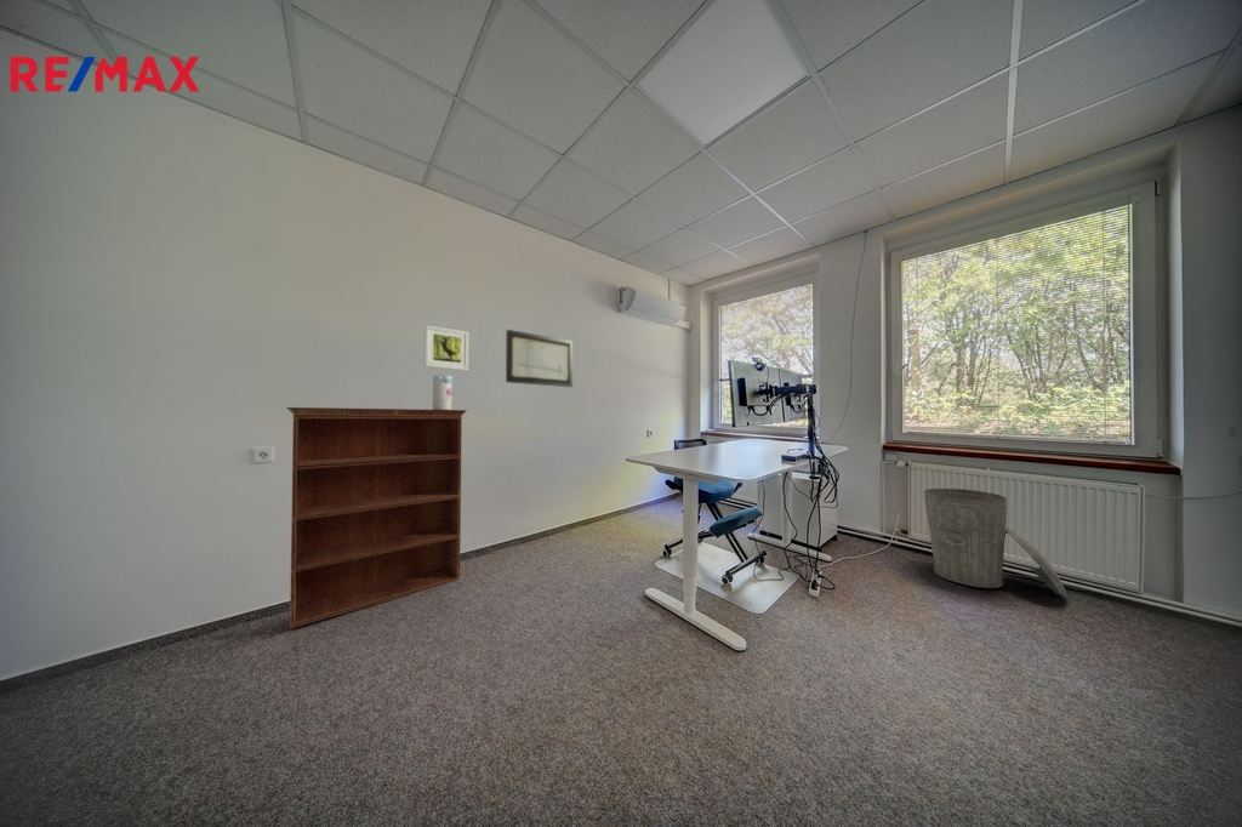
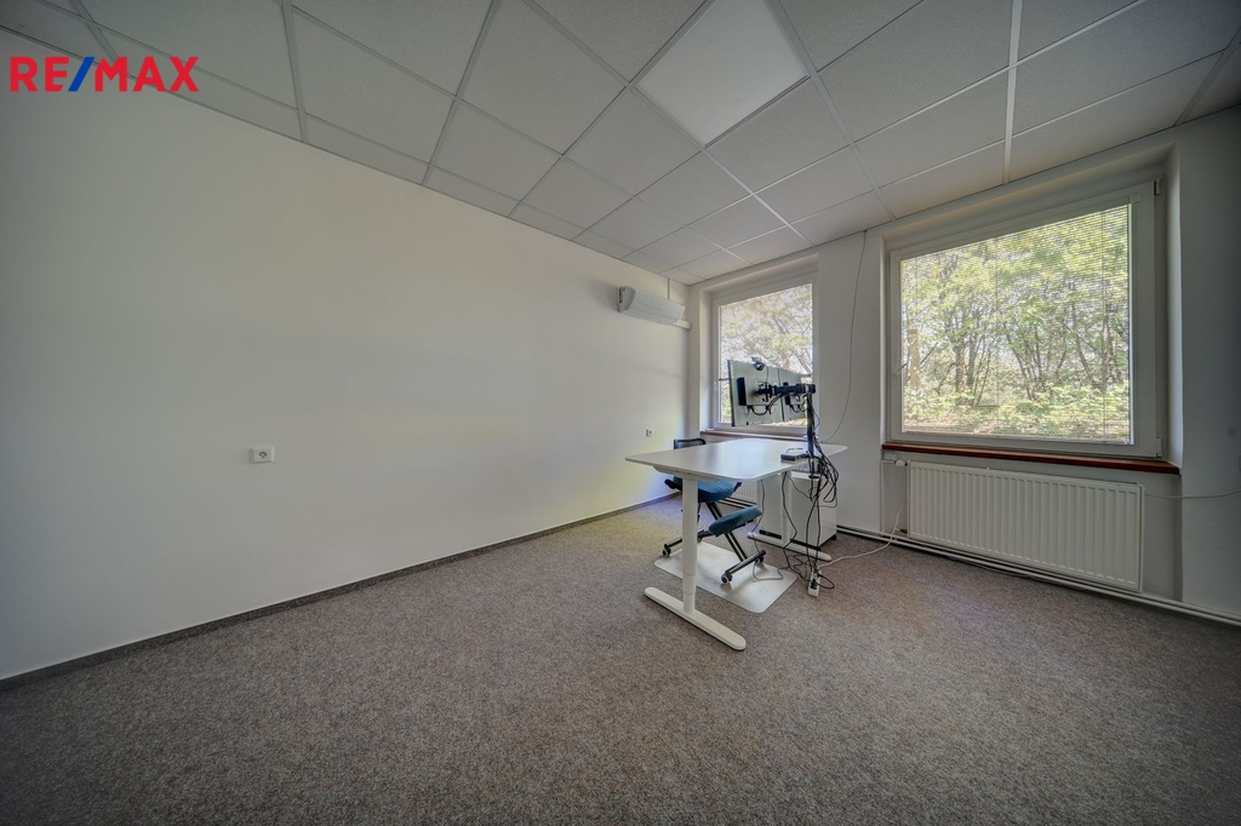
- decorative vase [432,372,455,410]
- trash can [923,487,1067,597]
- bookcase [285,406,468,629]
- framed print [423,324,469,372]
- wall art [505,329,574,388]
